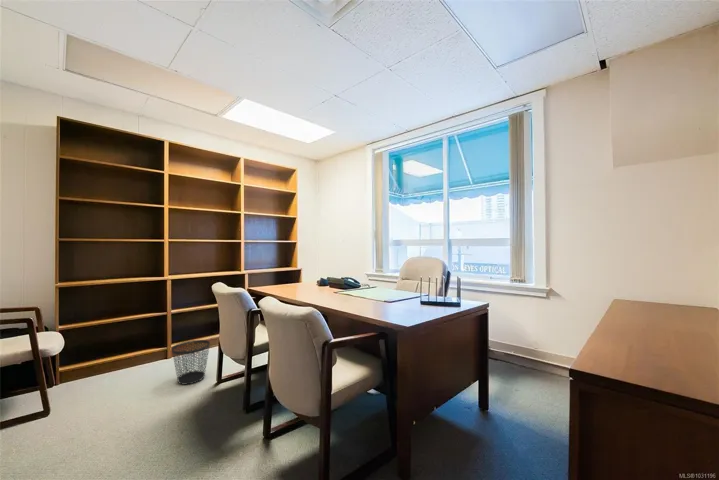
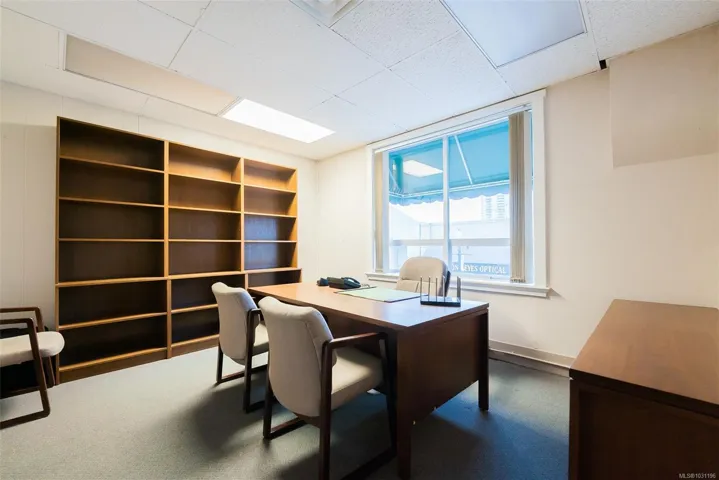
- wastebasket [171,339,211,386]
